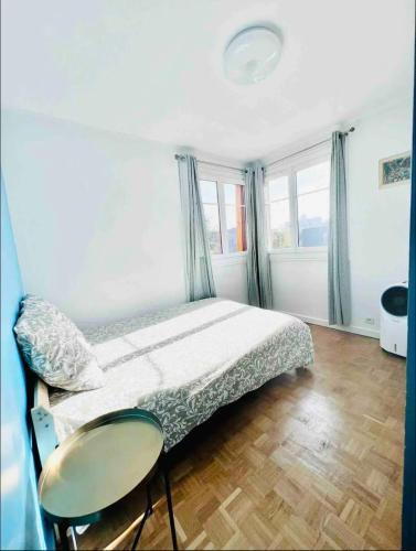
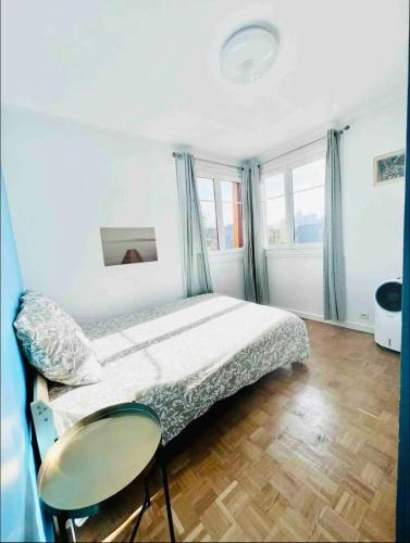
+ wall art [99,226,159,267]
